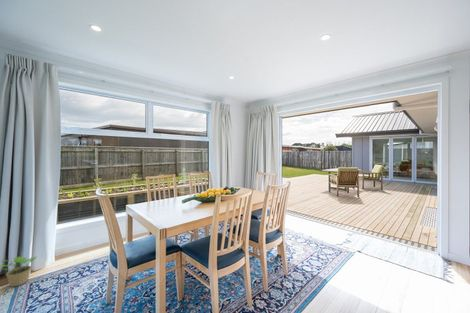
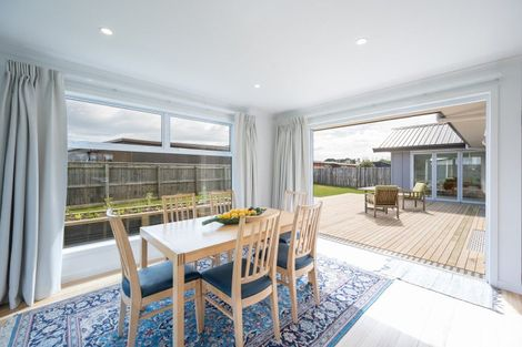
- potted plant [0,255,38,288]
